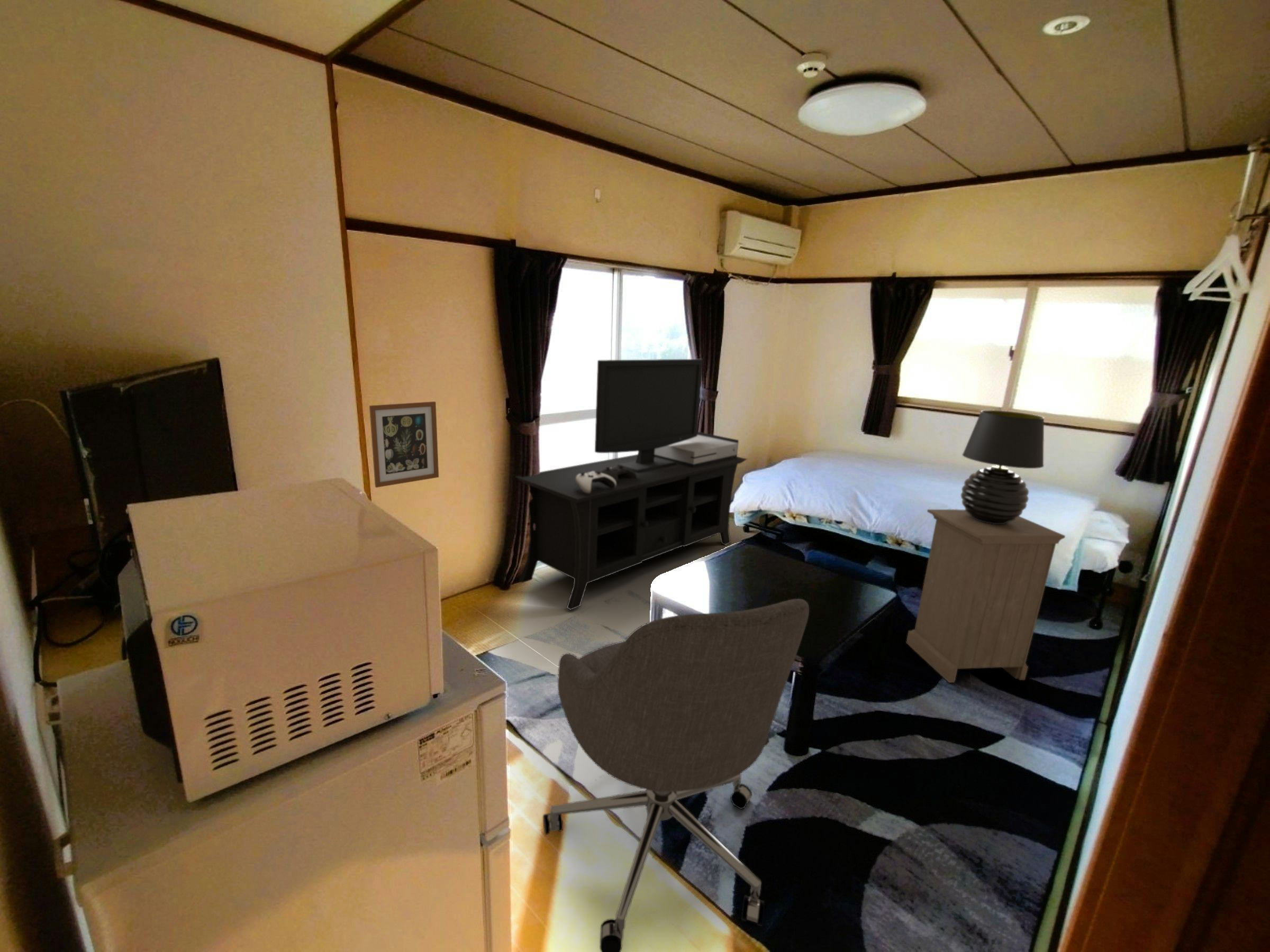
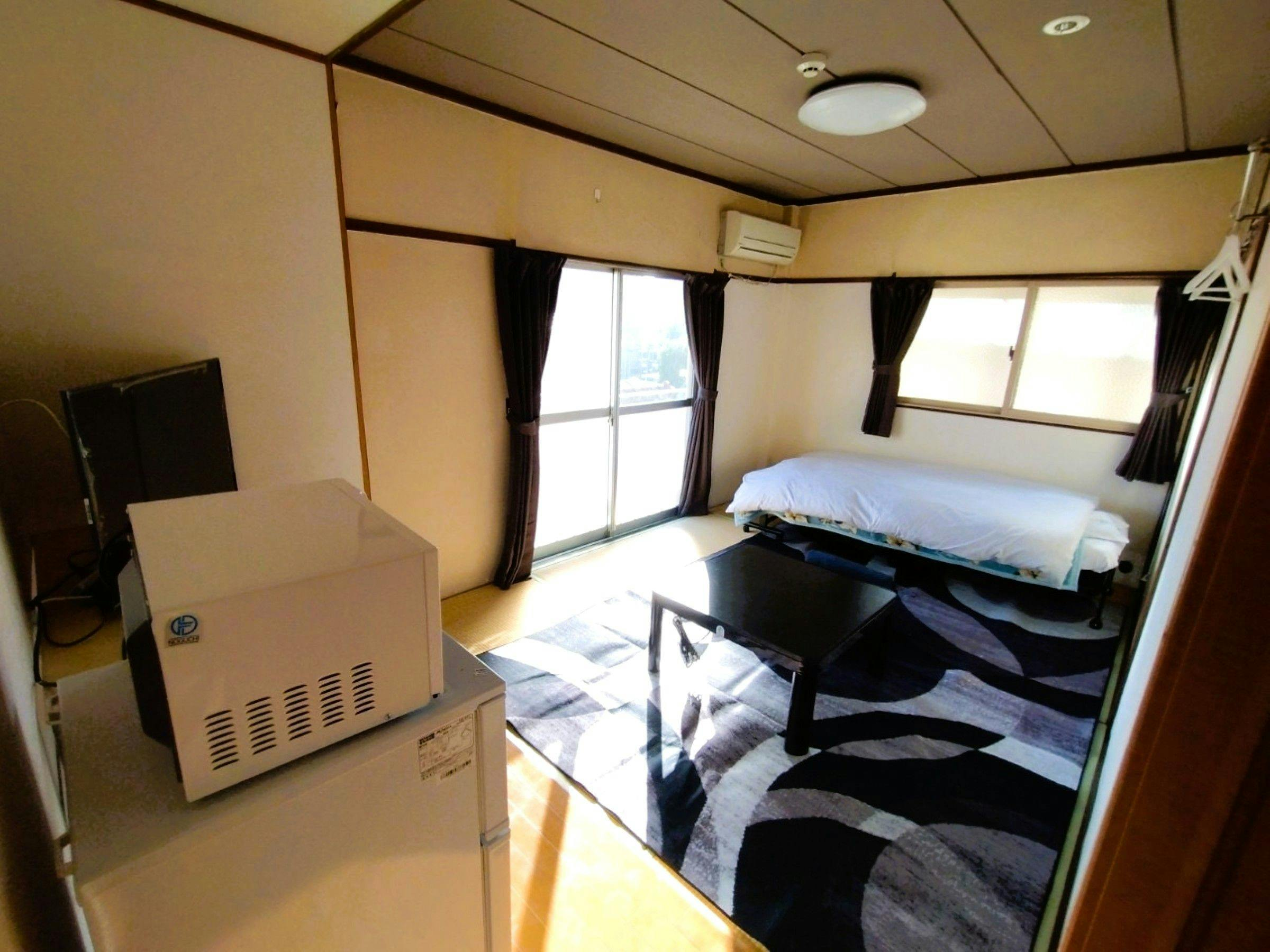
- table lamp [960,409,1045,524]
- nightstand [905,509,1066,683]
- wall art [369,401,439,488]
- chair [542,598,810,952]
- media console [515,359,748,611]
